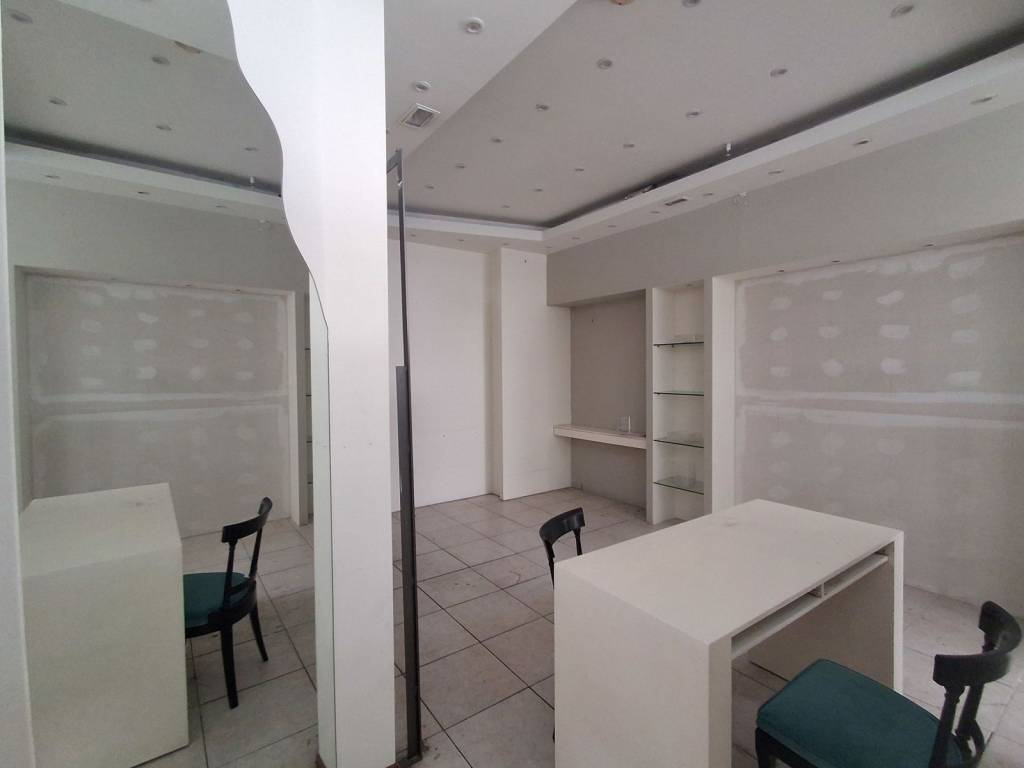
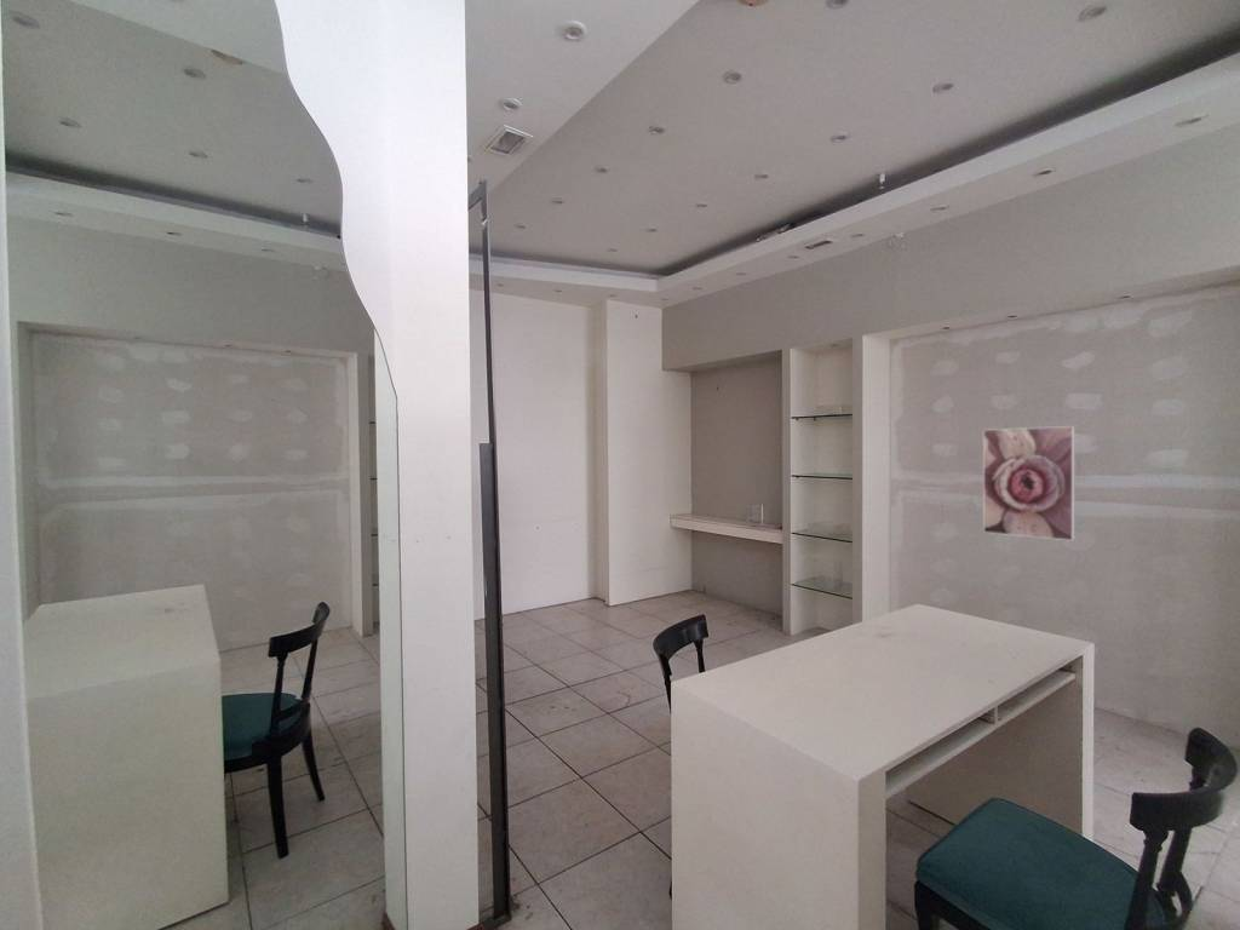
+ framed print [982,425,1075,542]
